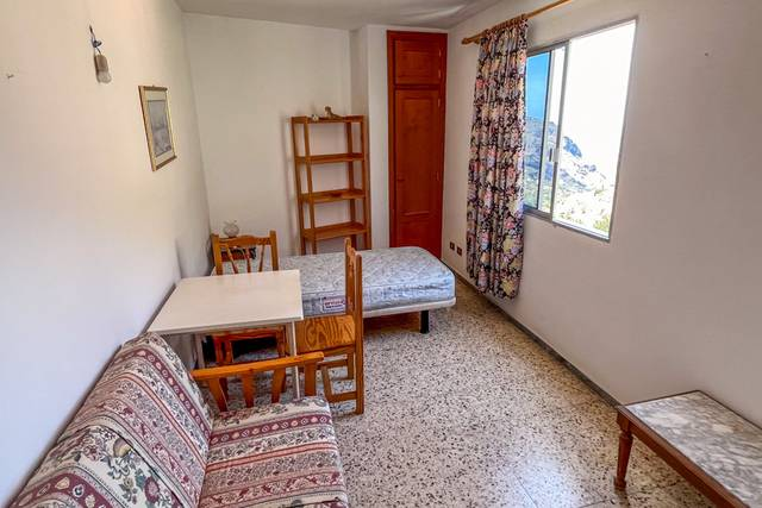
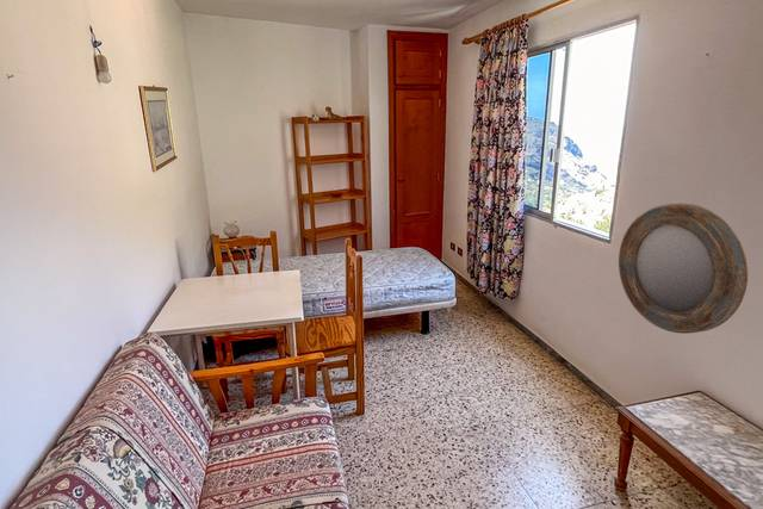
+ home mirror [618,203,749,335]
